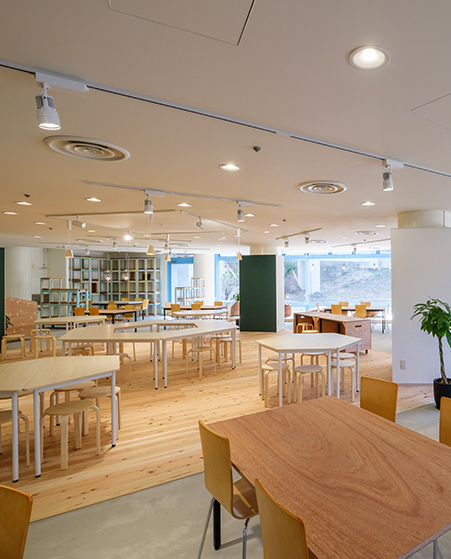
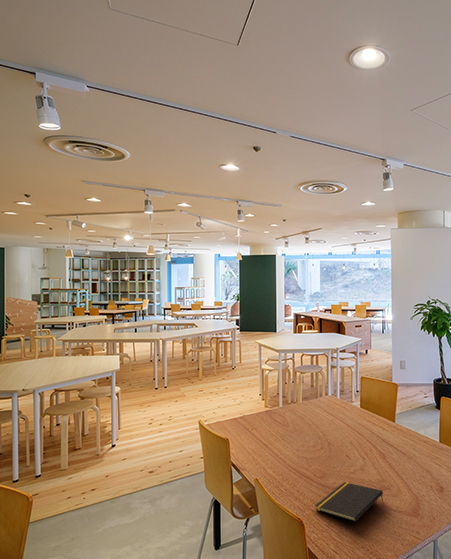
+ notepad [314,481,384,523]
